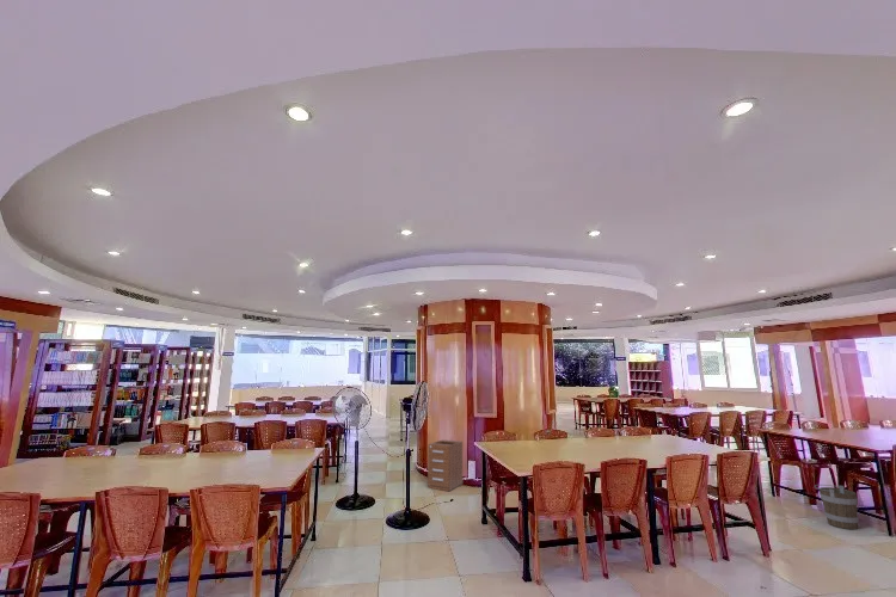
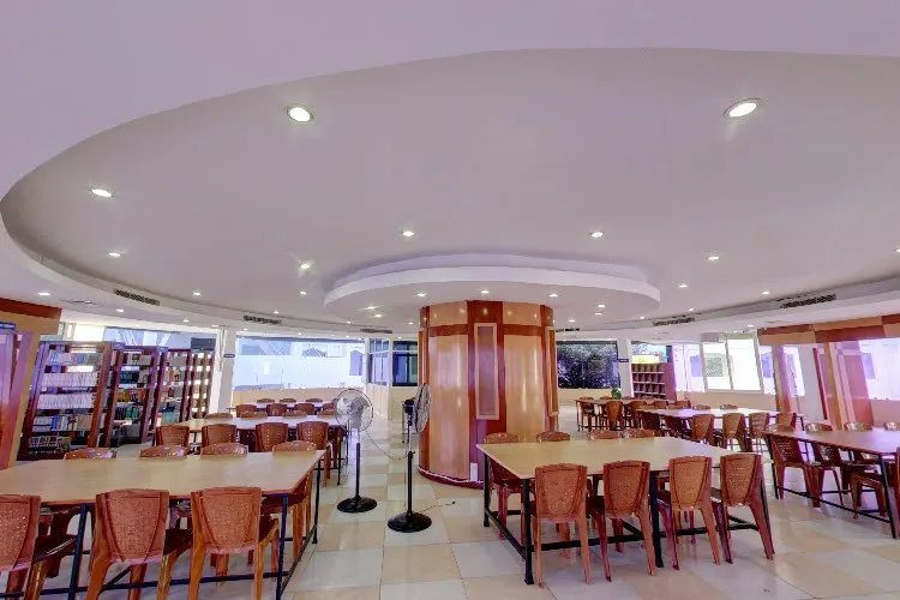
- filing cabinet [426,438,464,492]
- bucket [814,484,860,530]
